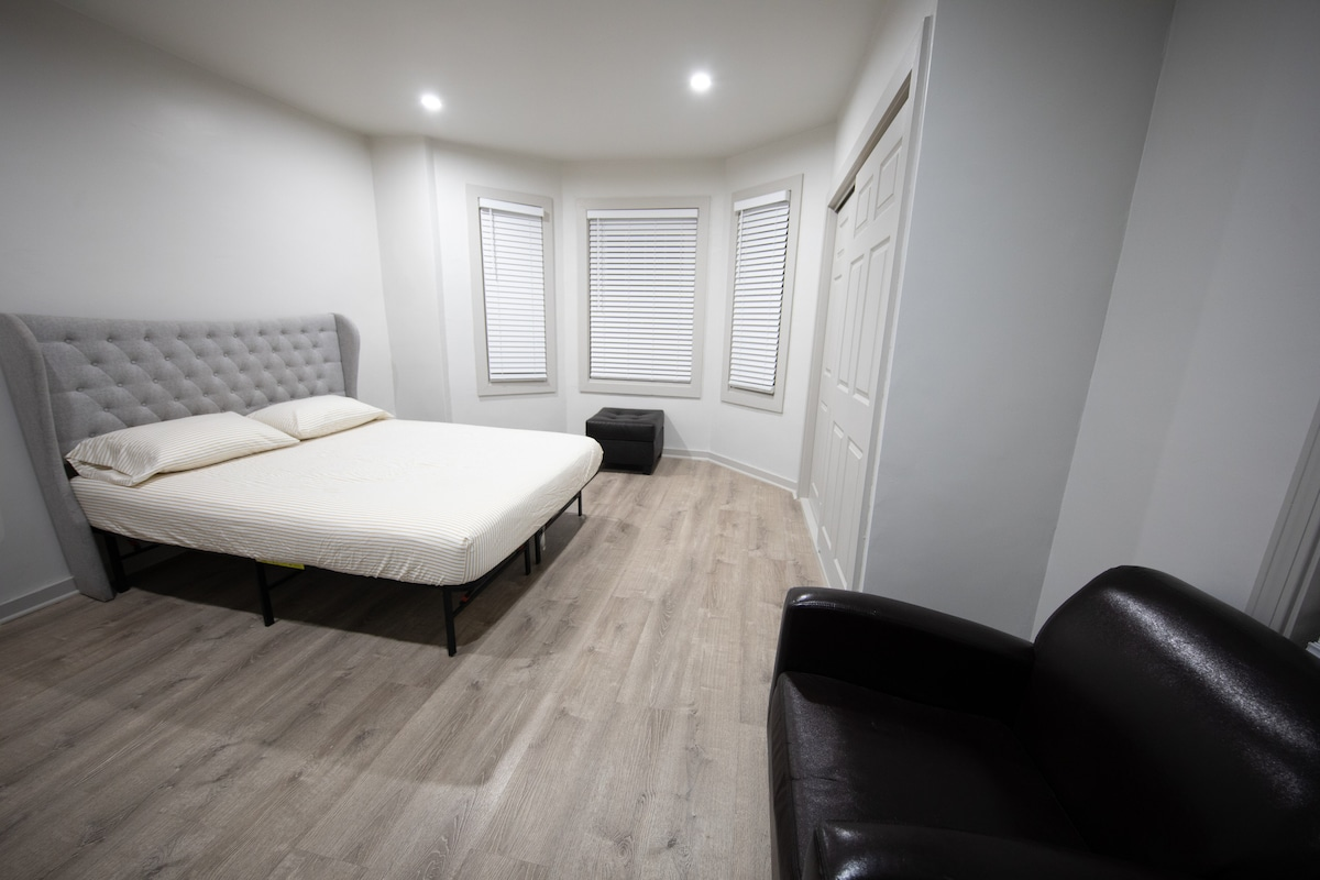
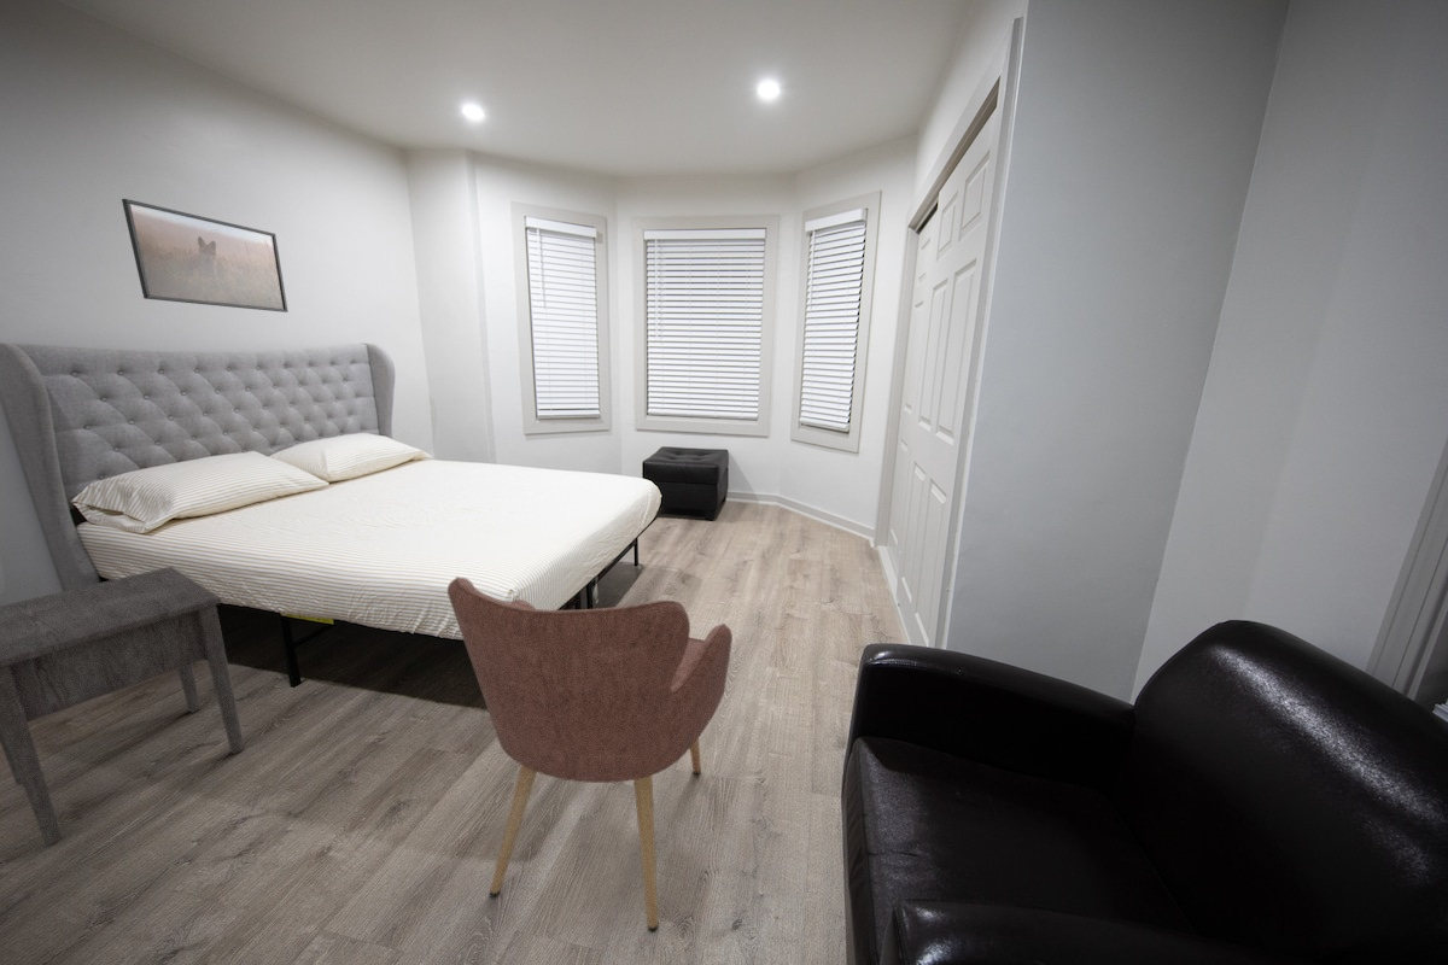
+ nightstand [0,566,245,847]
+ armchair [446,575,734,934]
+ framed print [121,198,290,314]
